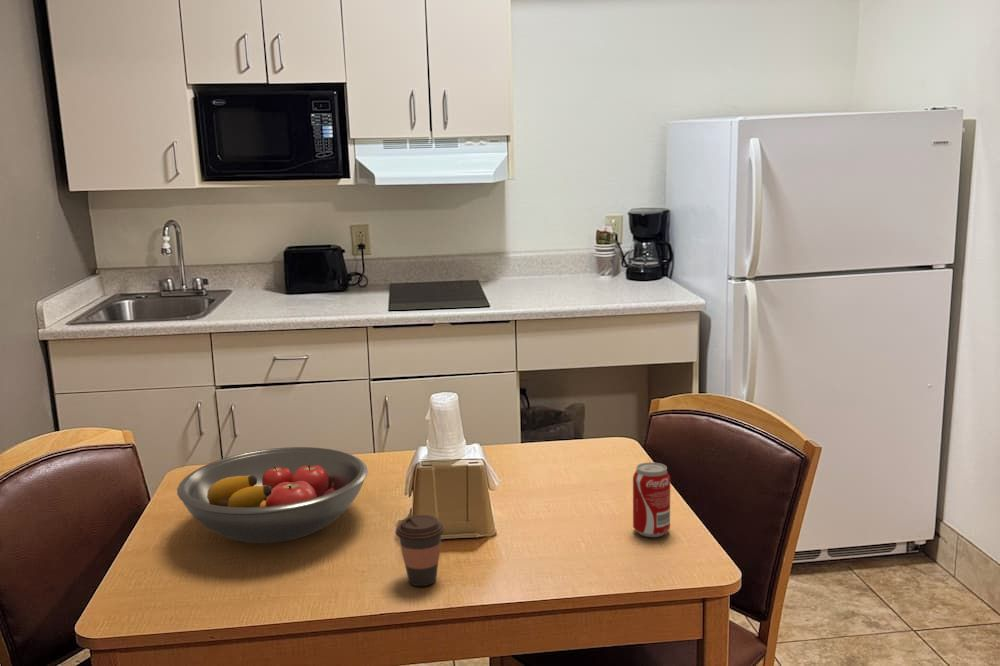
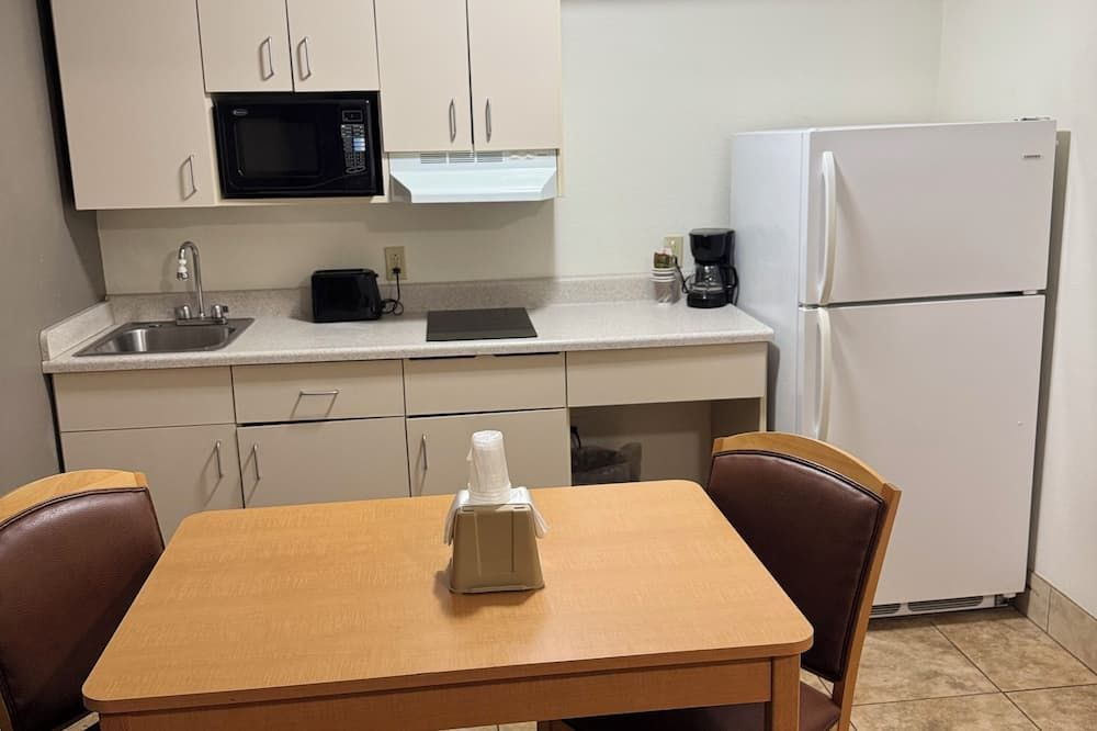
- coffee cup [395,514,445,587]
- fruit bowl [176,446,369,544]
- beverage can [632,461,671,538]
